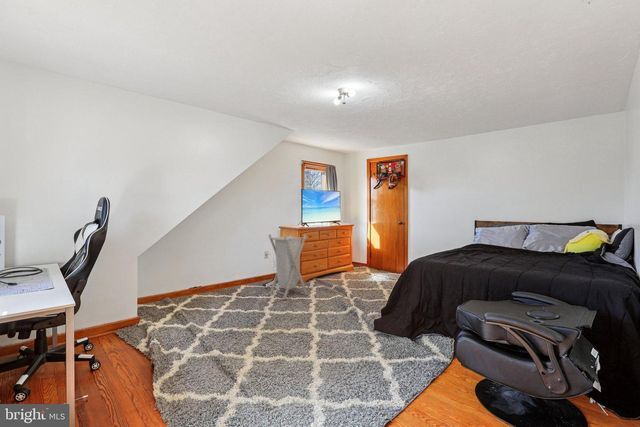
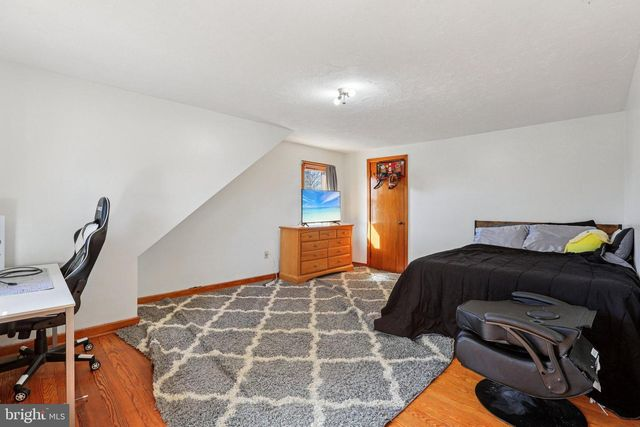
- laundry hamper [267,232,309,301]
